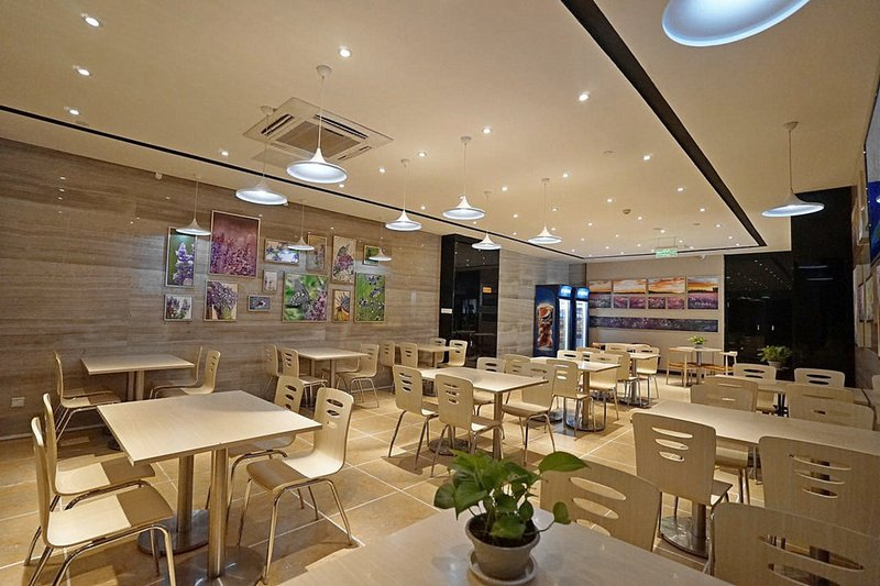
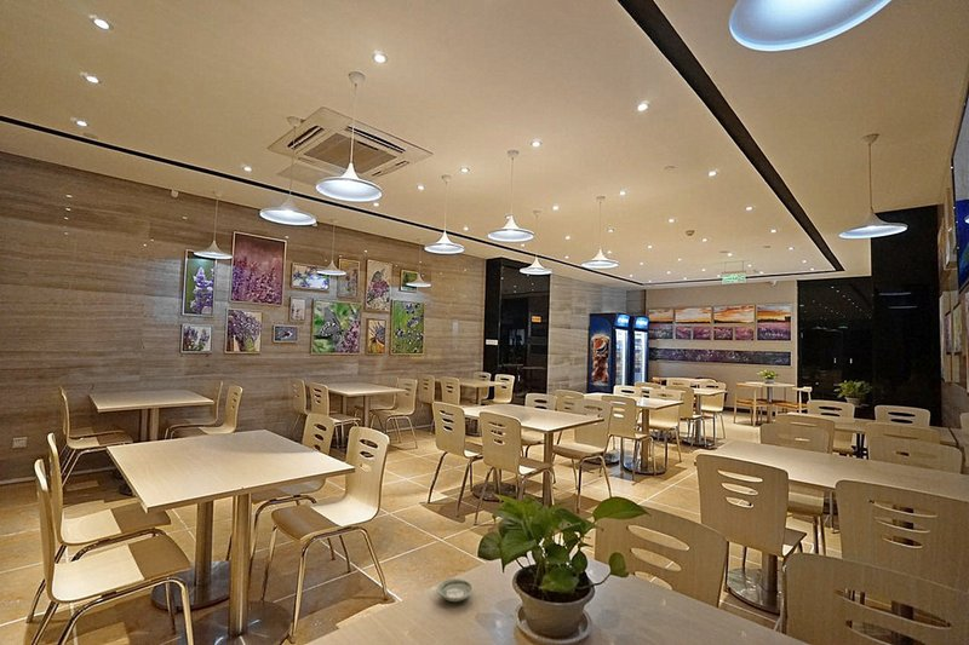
+ saucer [436,577,475,603]
